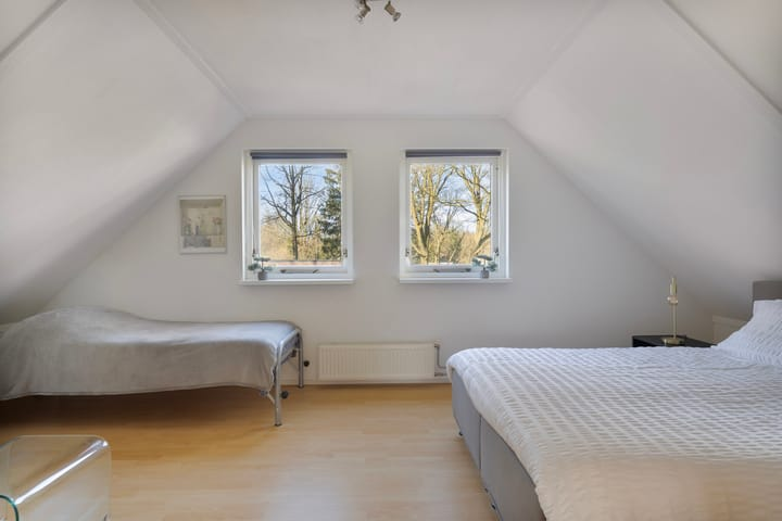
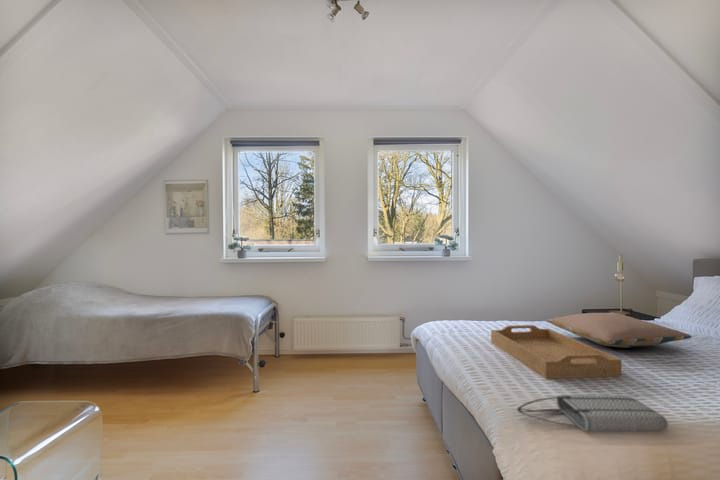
+ pillow [546,312,692,349]
+ serving tray [490,324,622,380]
+ tote bag [516,394,669,432]
